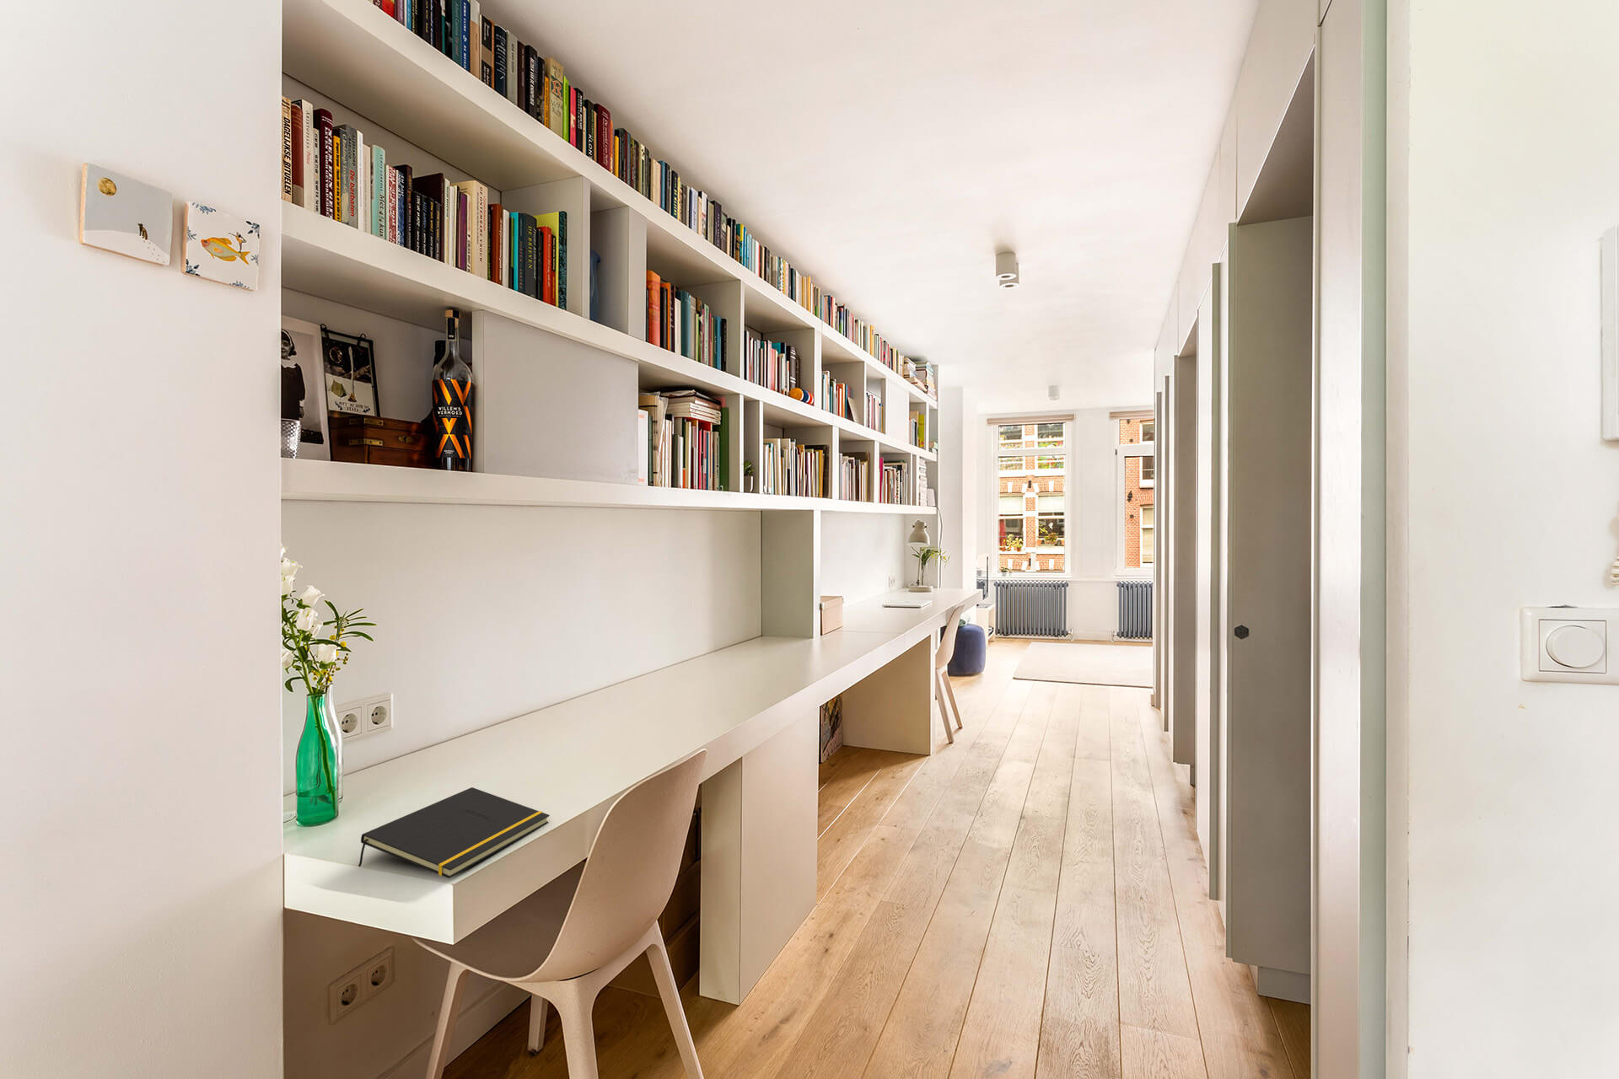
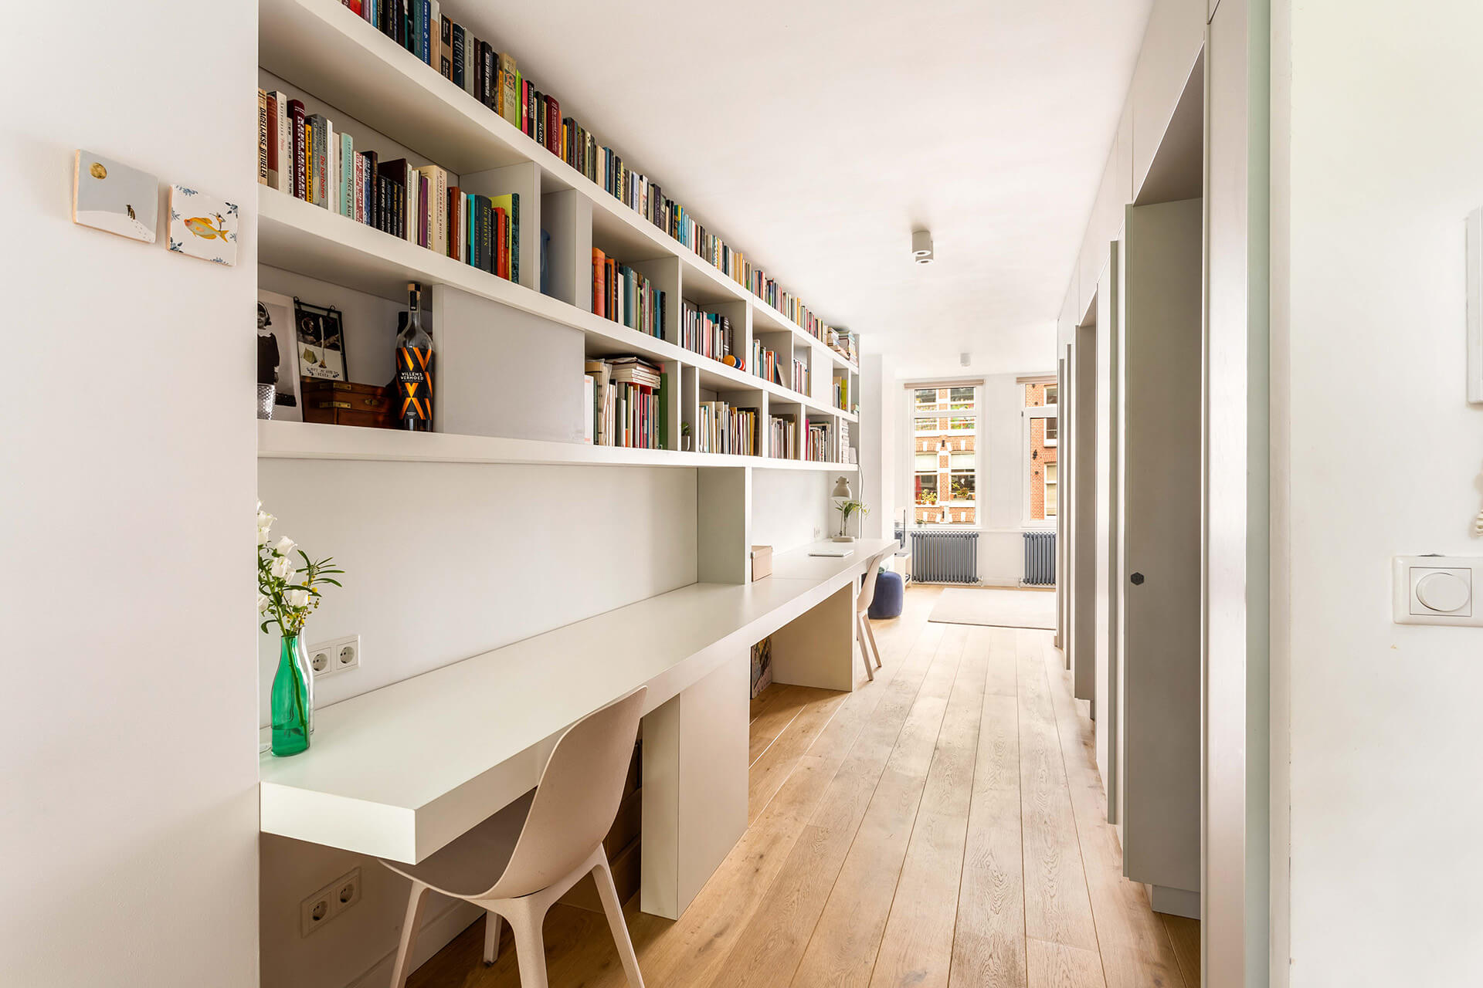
- notepad [358,786,551,879]
